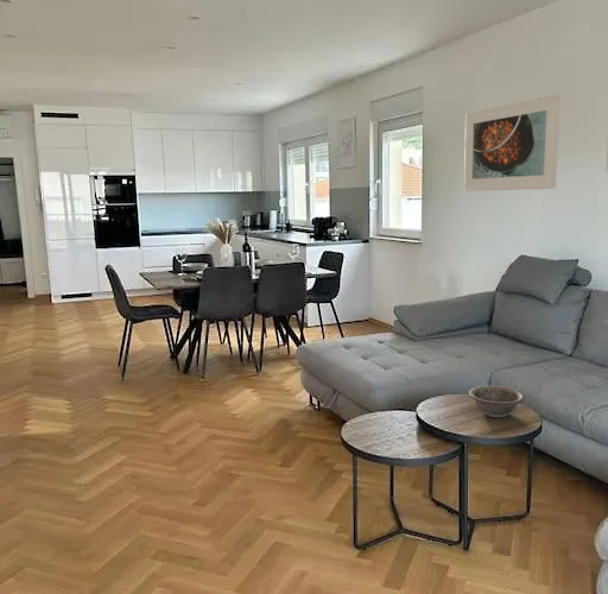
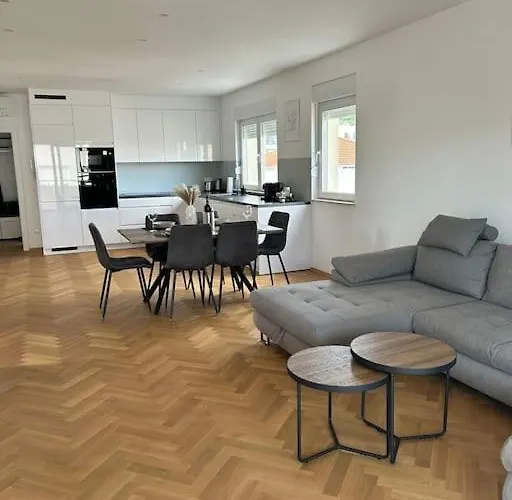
- decorative bowl [468,385,526,418]
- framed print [463,93,562,192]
